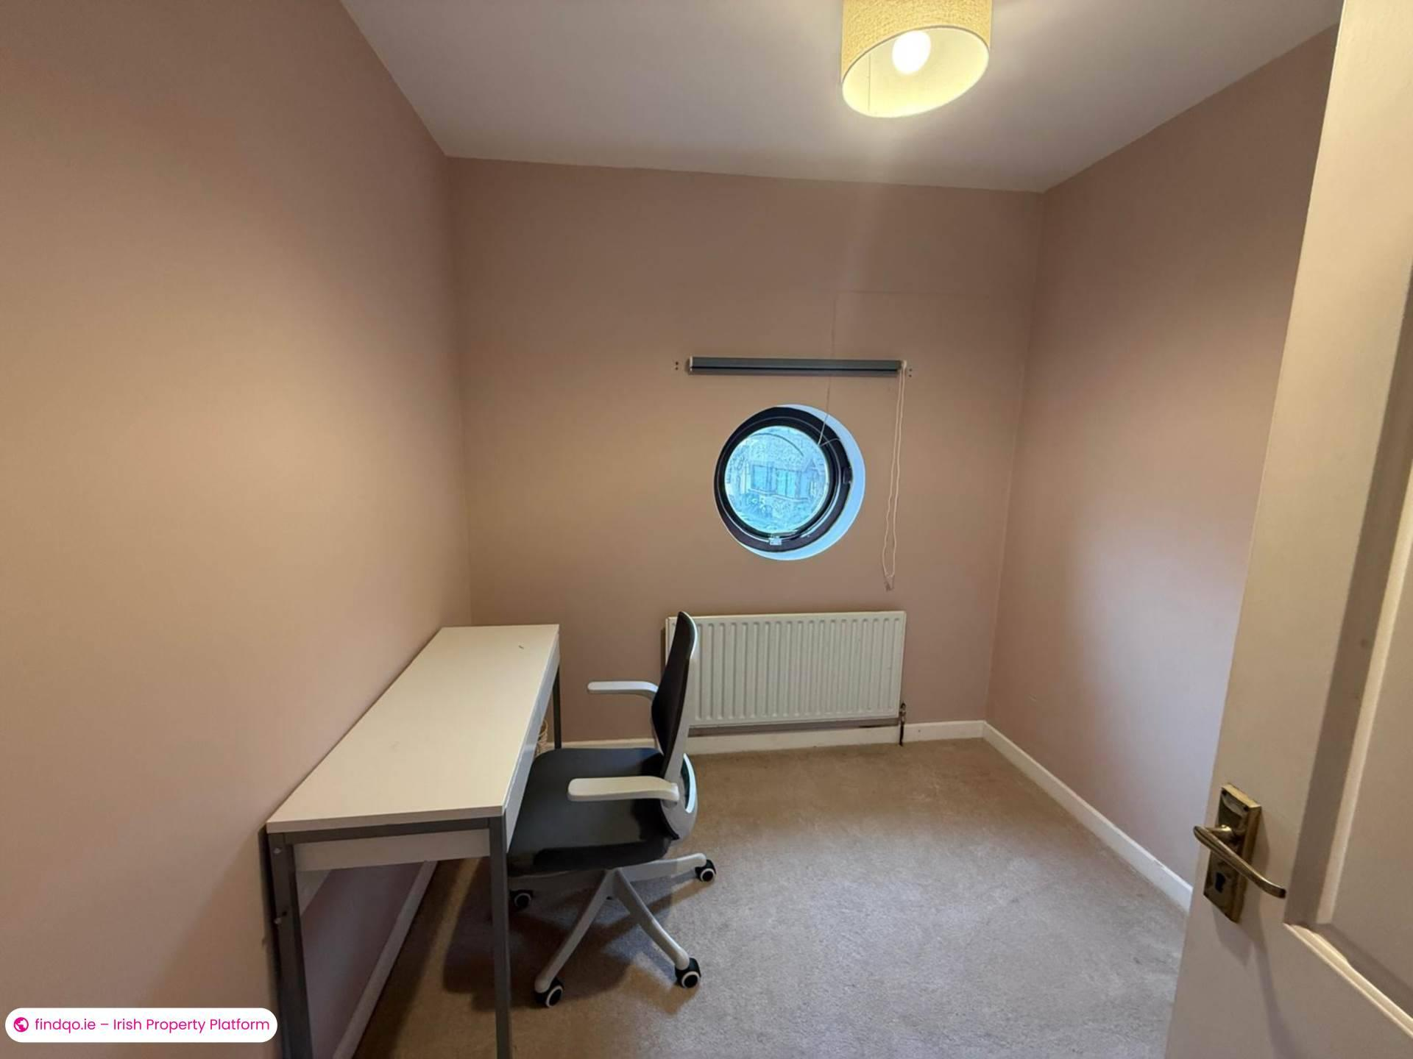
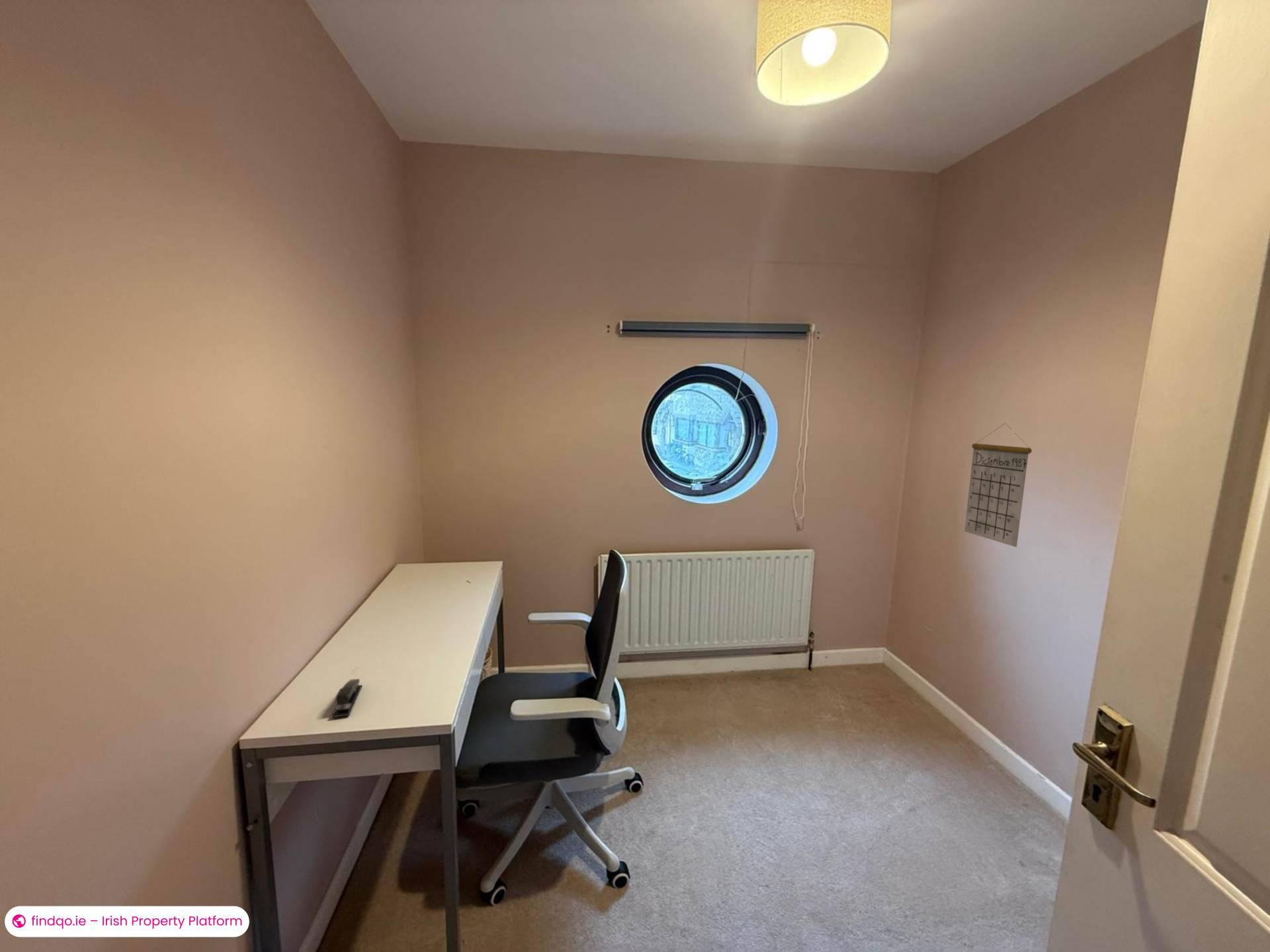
+ calendar [964,422,1033,548]
+ stapler [331,678,362,718]
